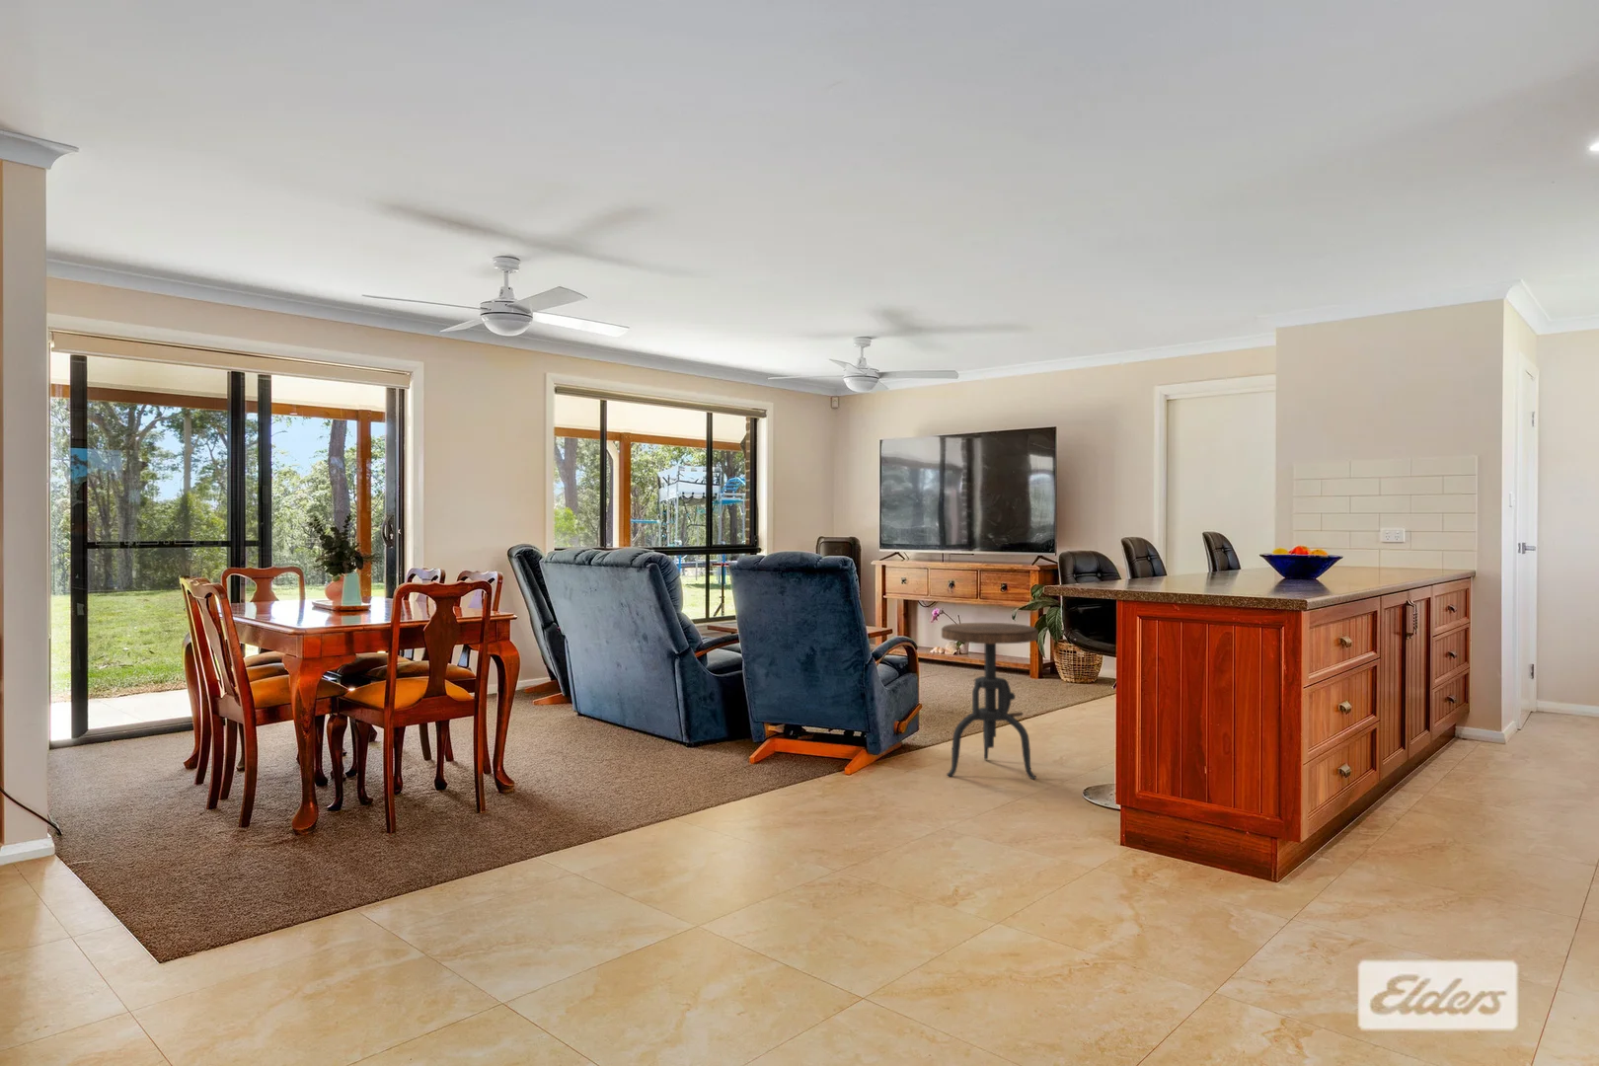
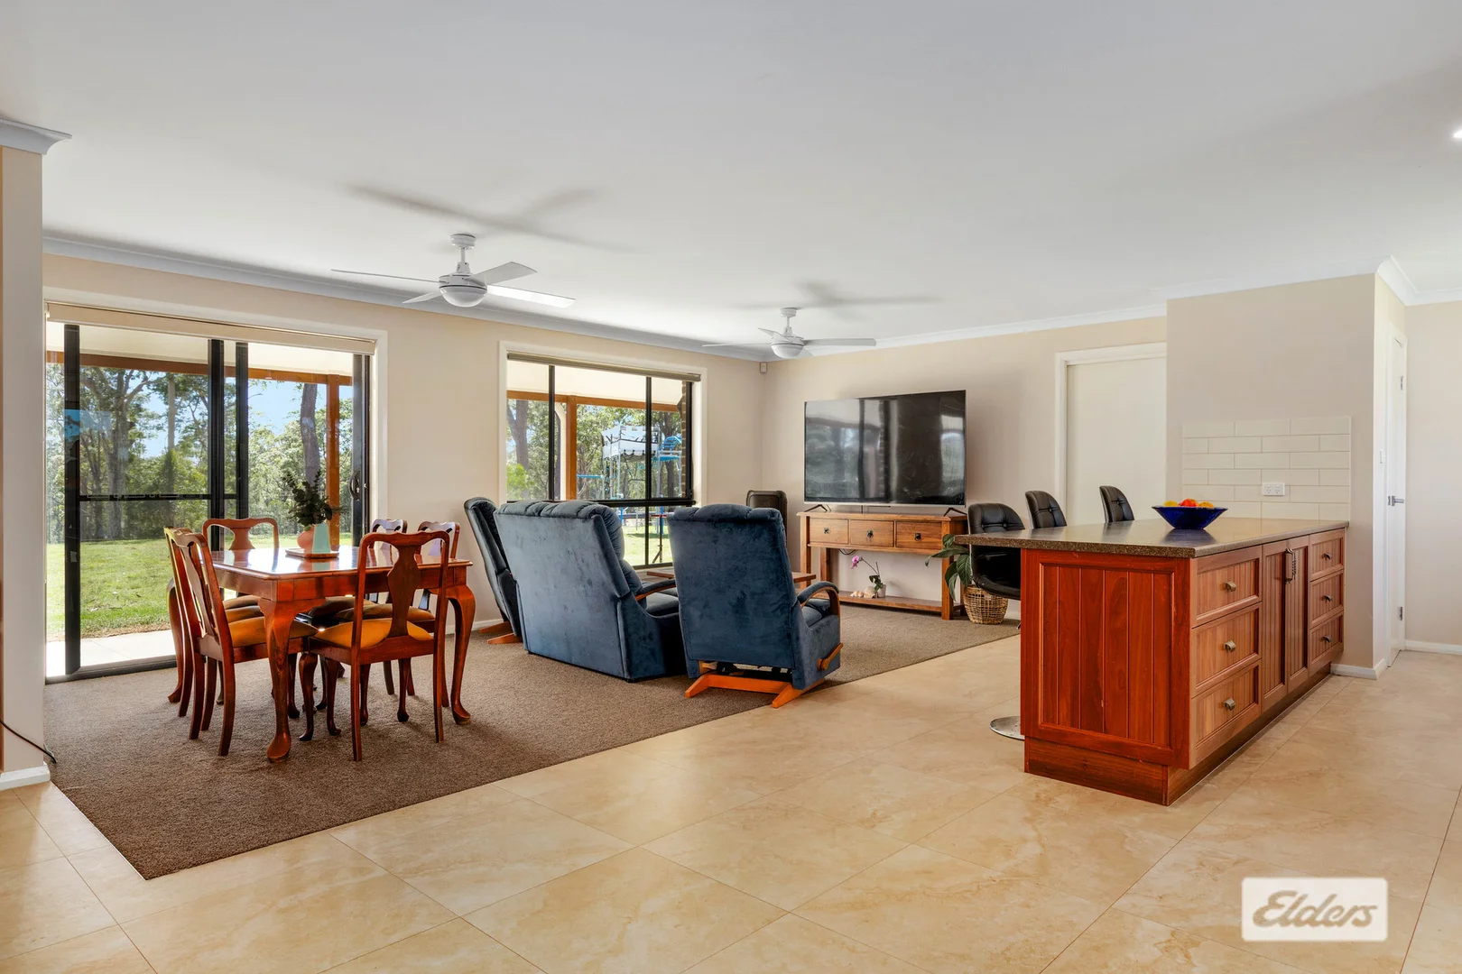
- side table [941,622,1040,779]
